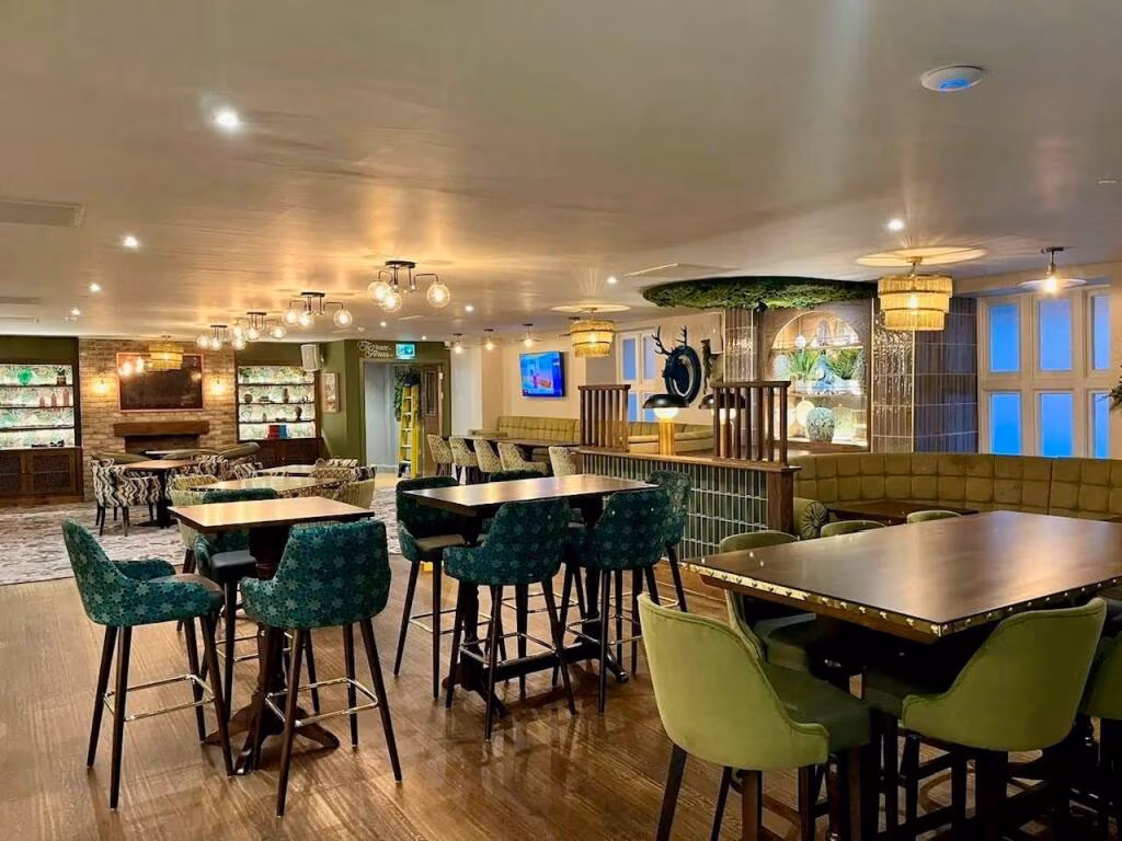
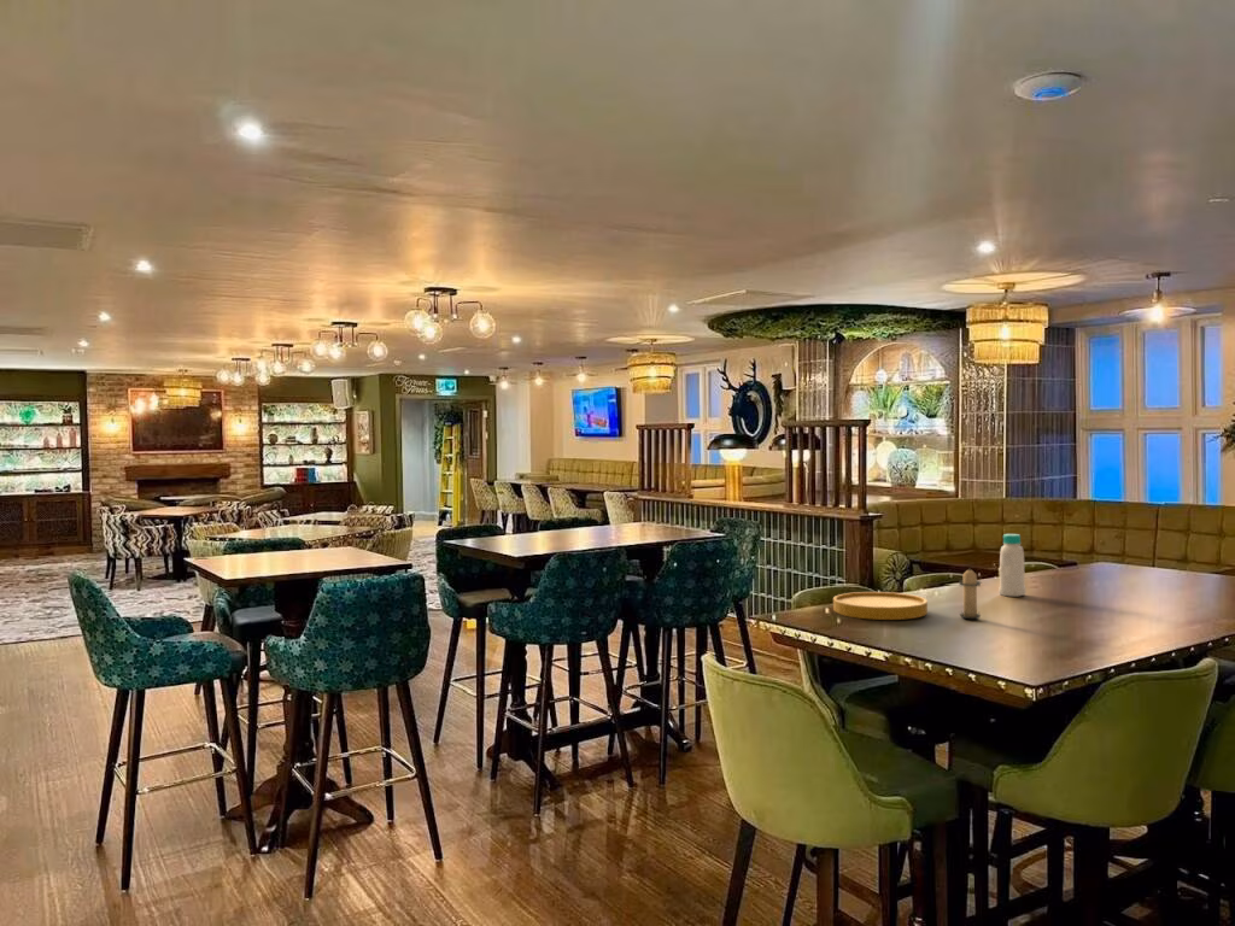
+ bottle [997,533,1028,598]
+ plate [832,591,929,621]
+ candle [958,569,984,620]
